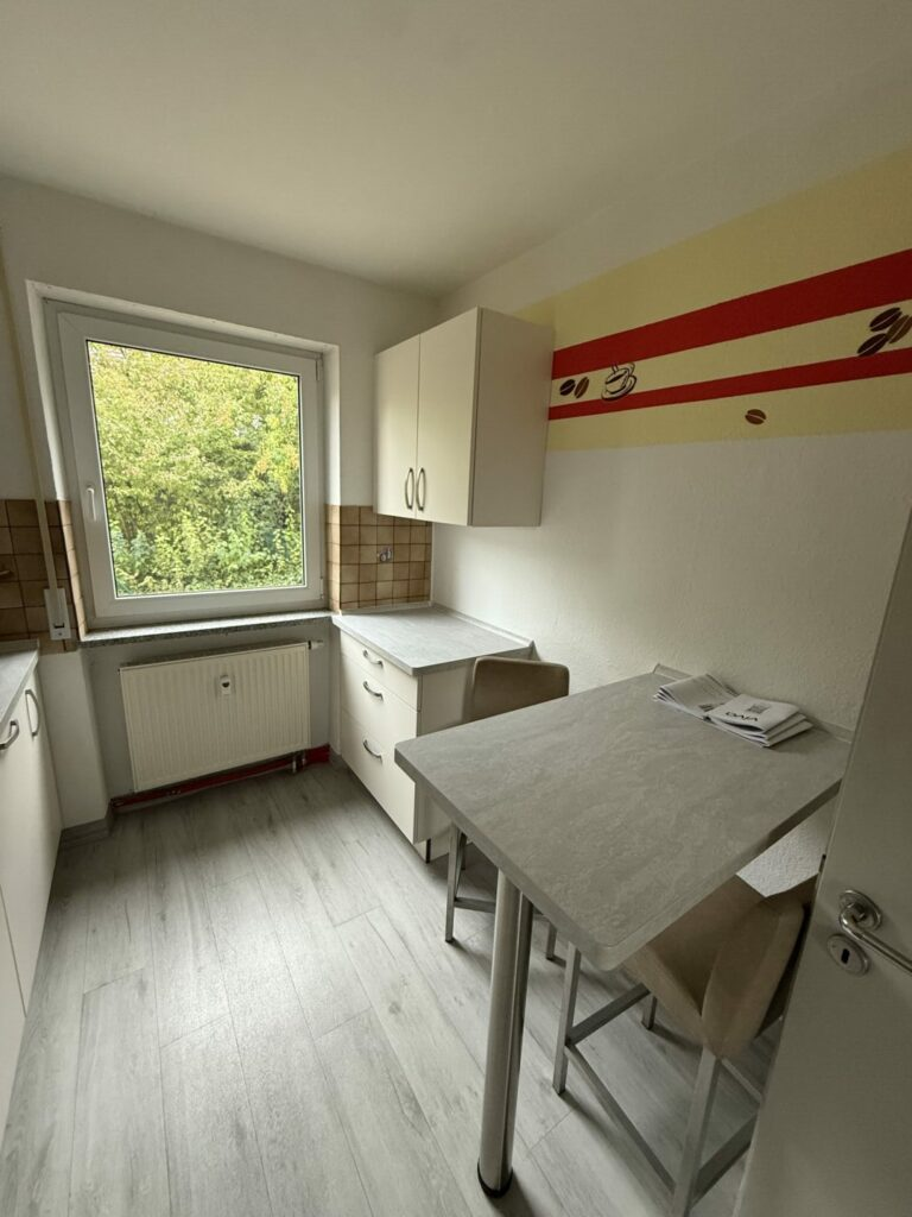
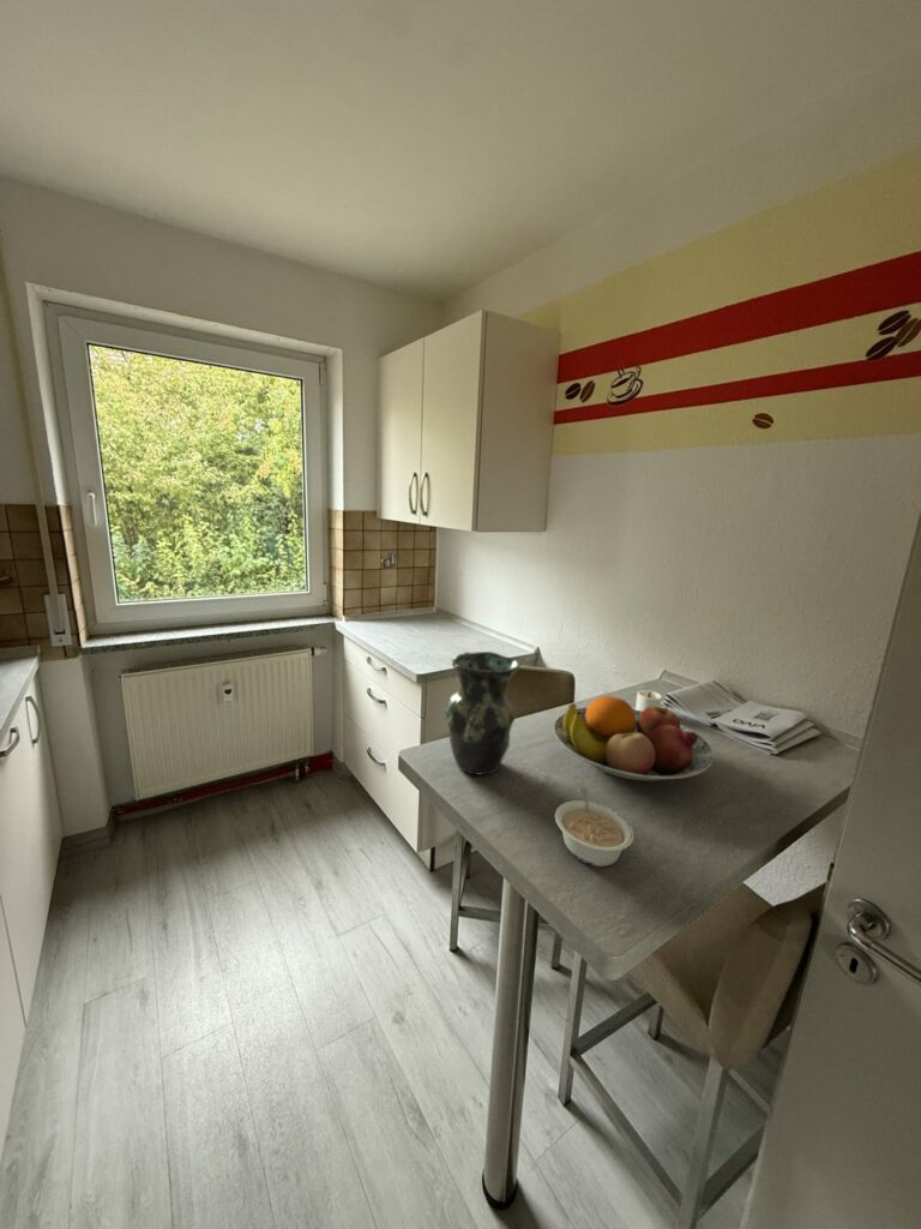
+ legume [554,786,634,868]
+ candle [634,689,663,711]
+ vase [444,651,522,775]
+ fruit bowl [553,695,715,781]
